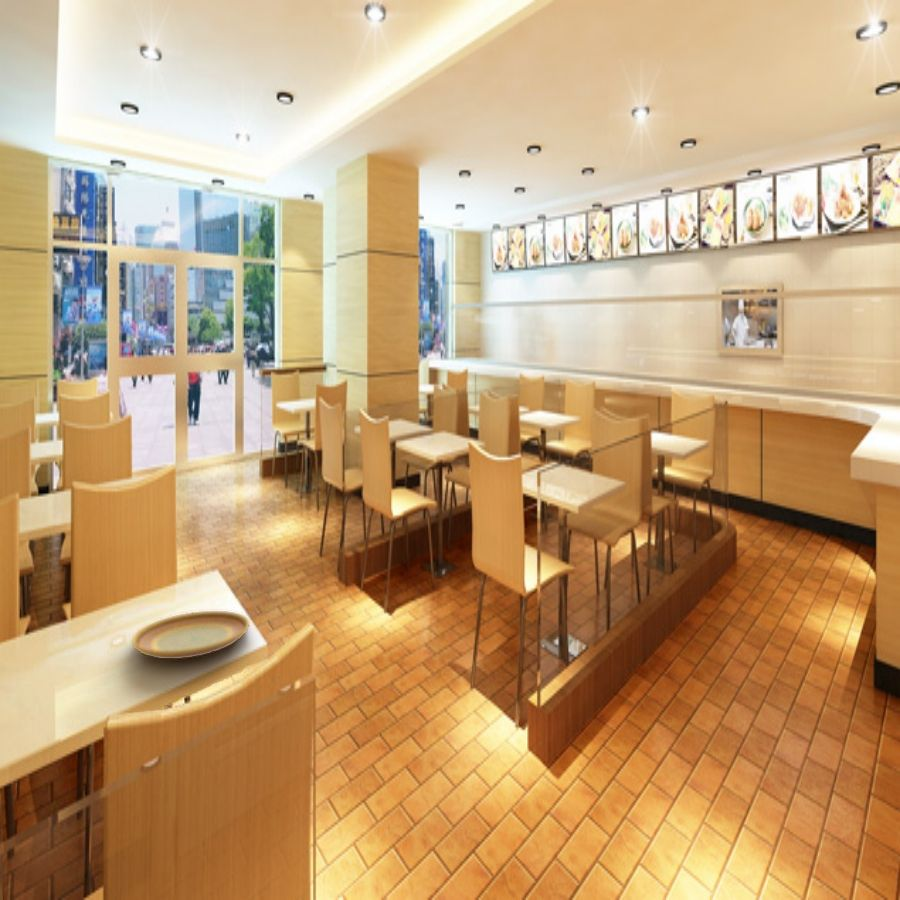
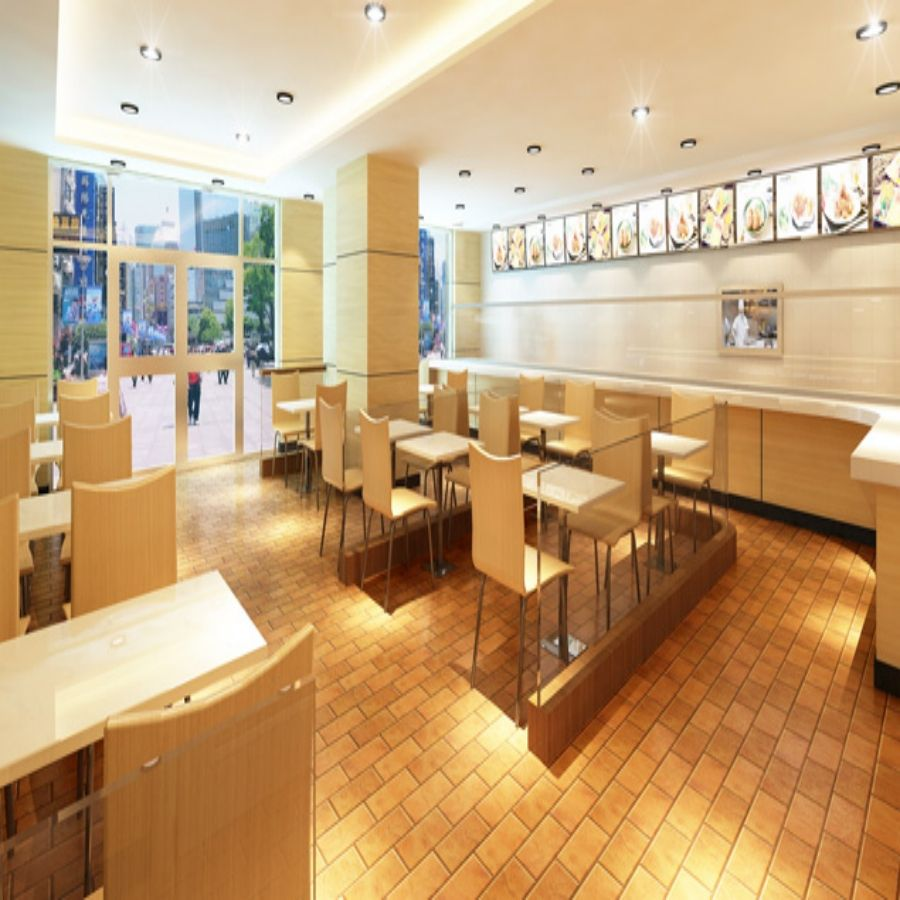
- plate [131,610,251,660]
